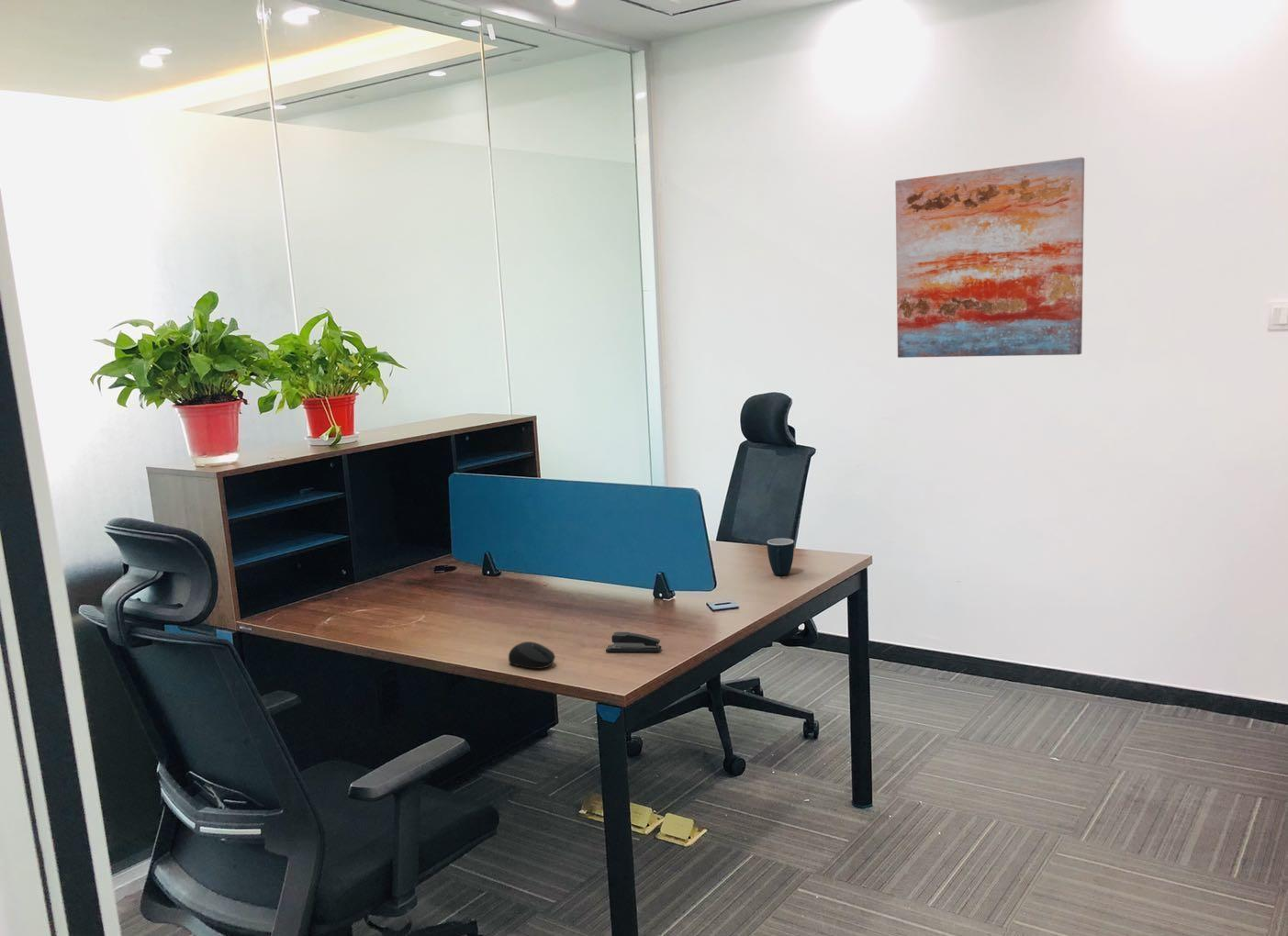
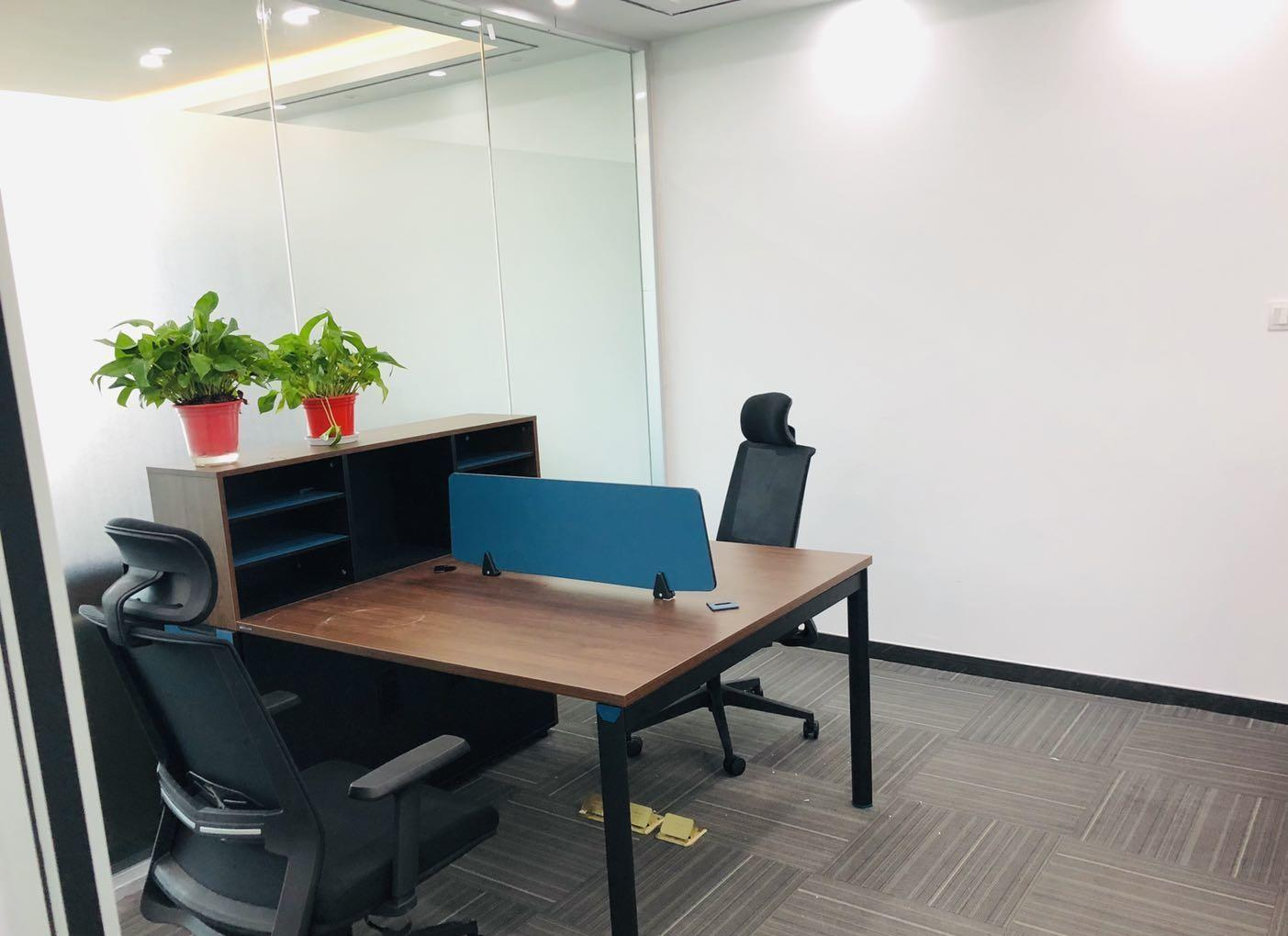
- mug [767,538,795,576]
- computer mouse [508,641,556,670]
- stapler [605,631,663,653]
- wall art [894,156,1085,359]
